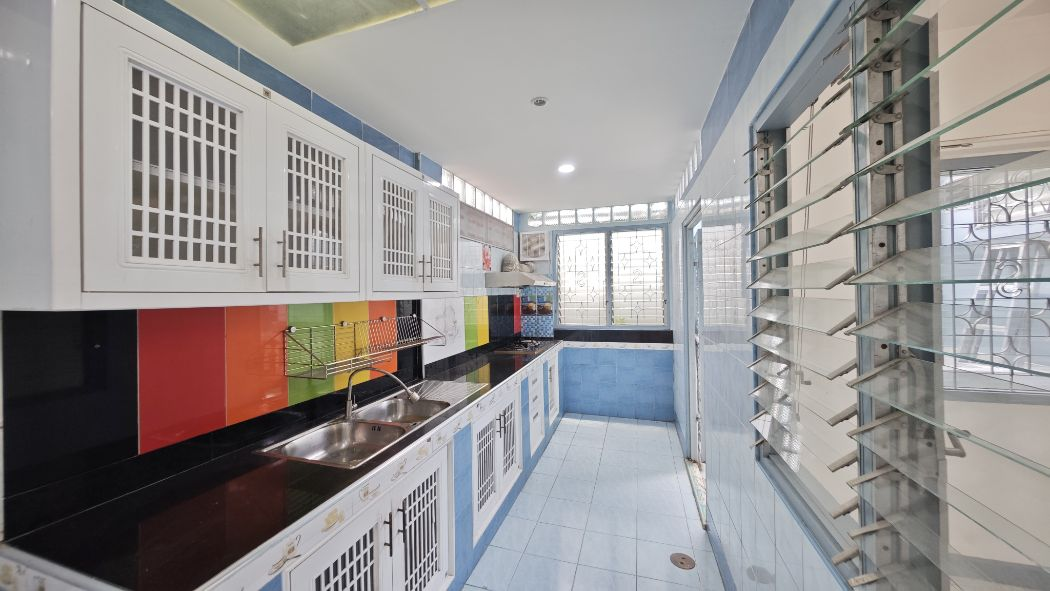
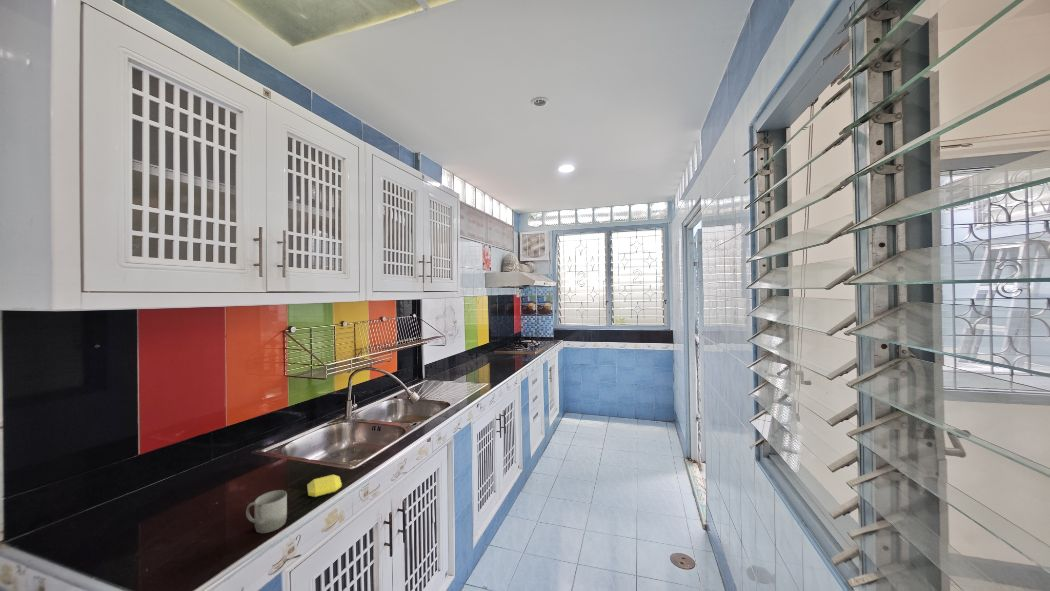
+ cup [245,489,288,534]
+ soap bar [306,474,343,498]
